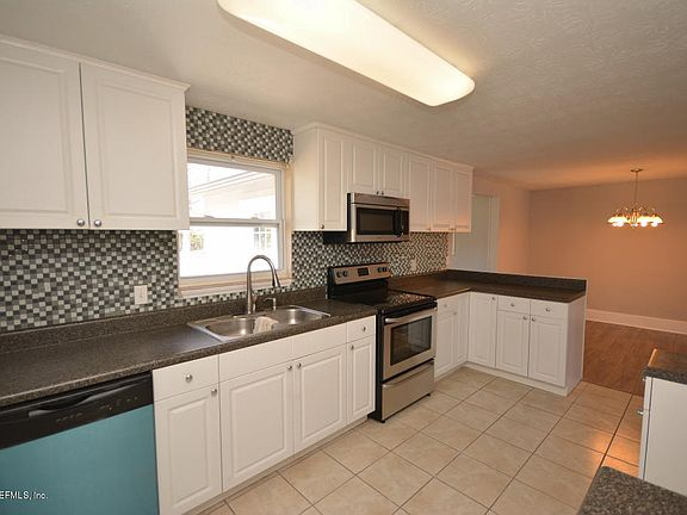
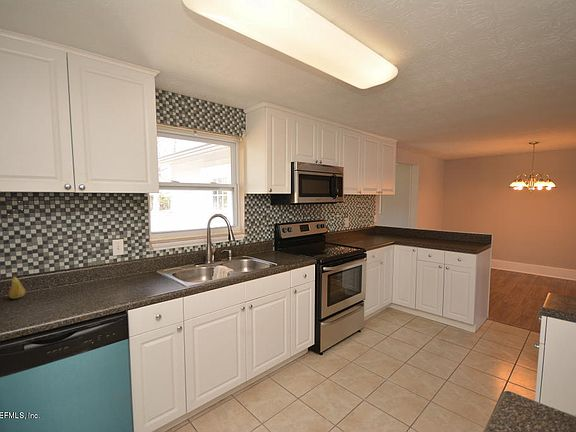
+ fruit [8,275,26,300]
